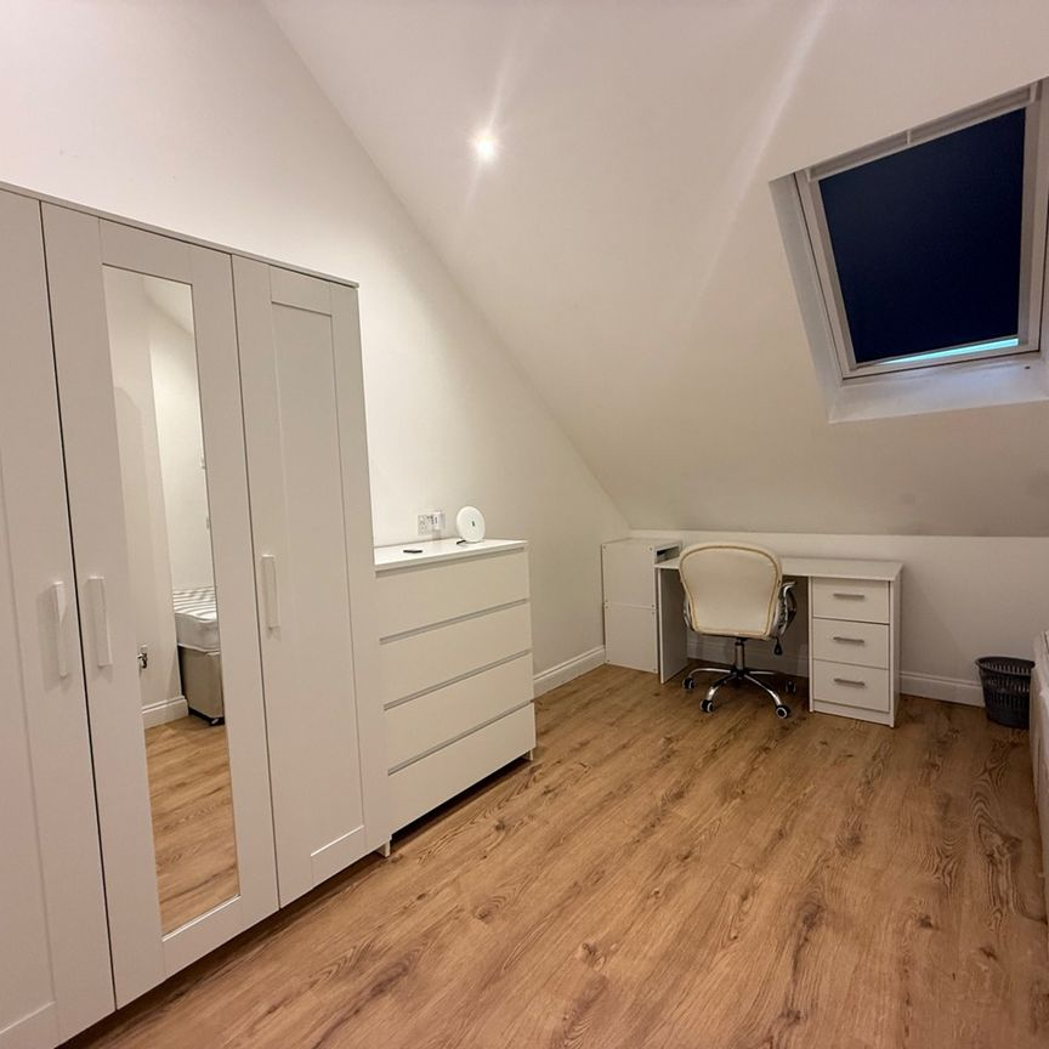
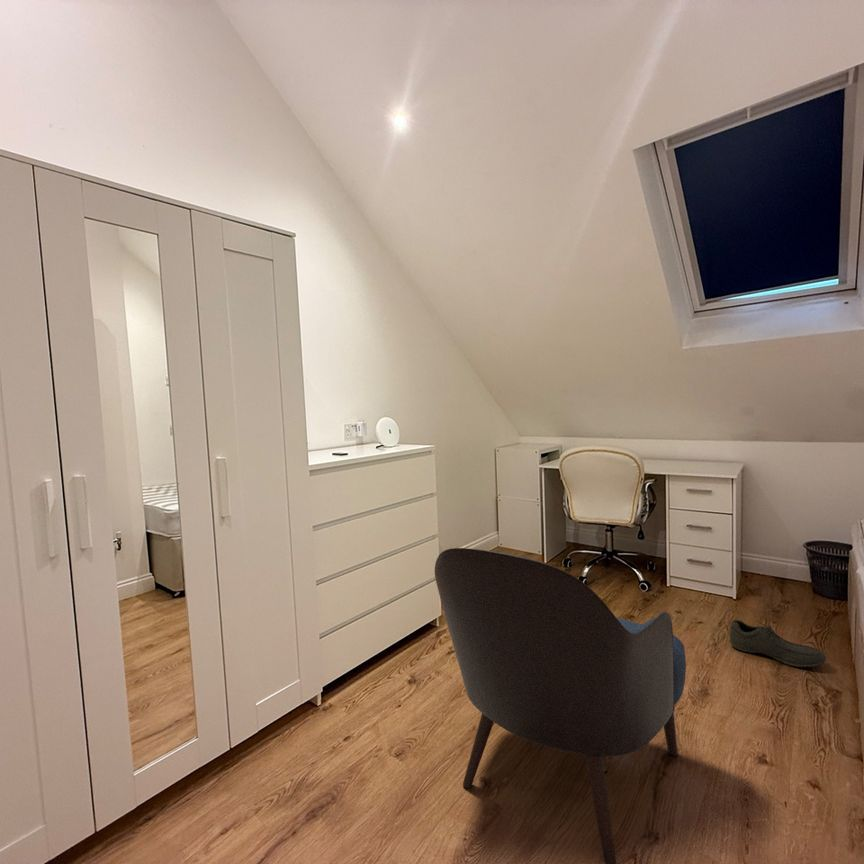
+ arctic [729,619,827,668]
+ armchair [434,547,687,864]
